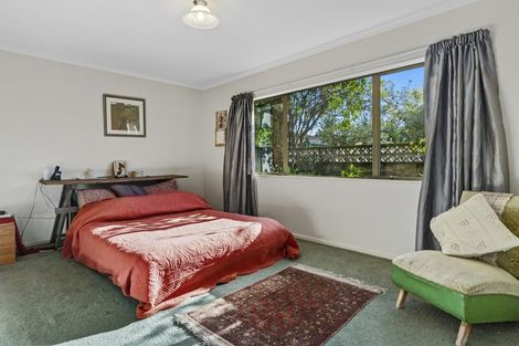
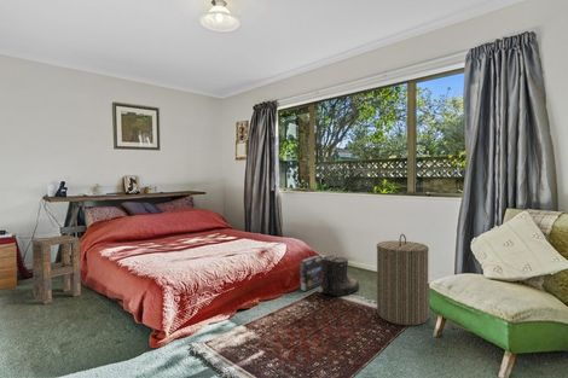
+ boots [319,254,361,297]
+ side table [30,234,82,306]
+ box [299,255,324,292]
+ laundry hamper [376,233,430,326]
